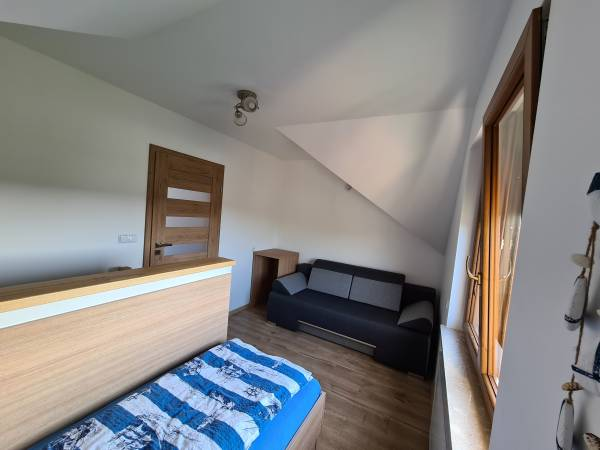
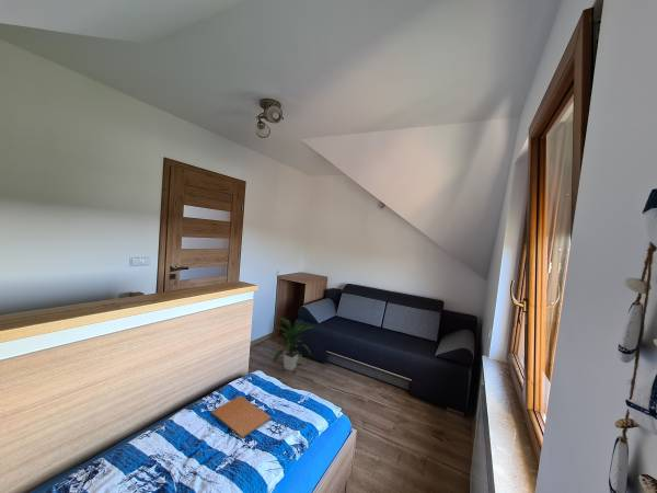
+ indoor plant [272,317,315,371]
+ book [210,394,273,439]
